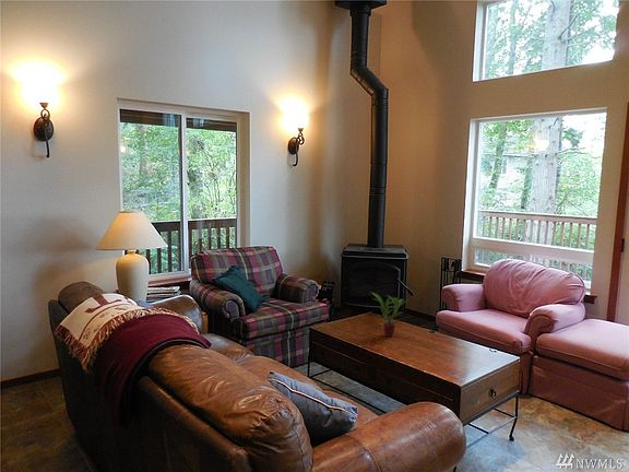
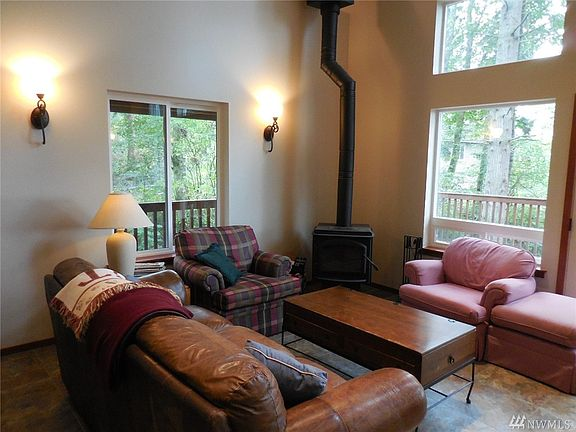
- potted plant [369,291,412,338]
